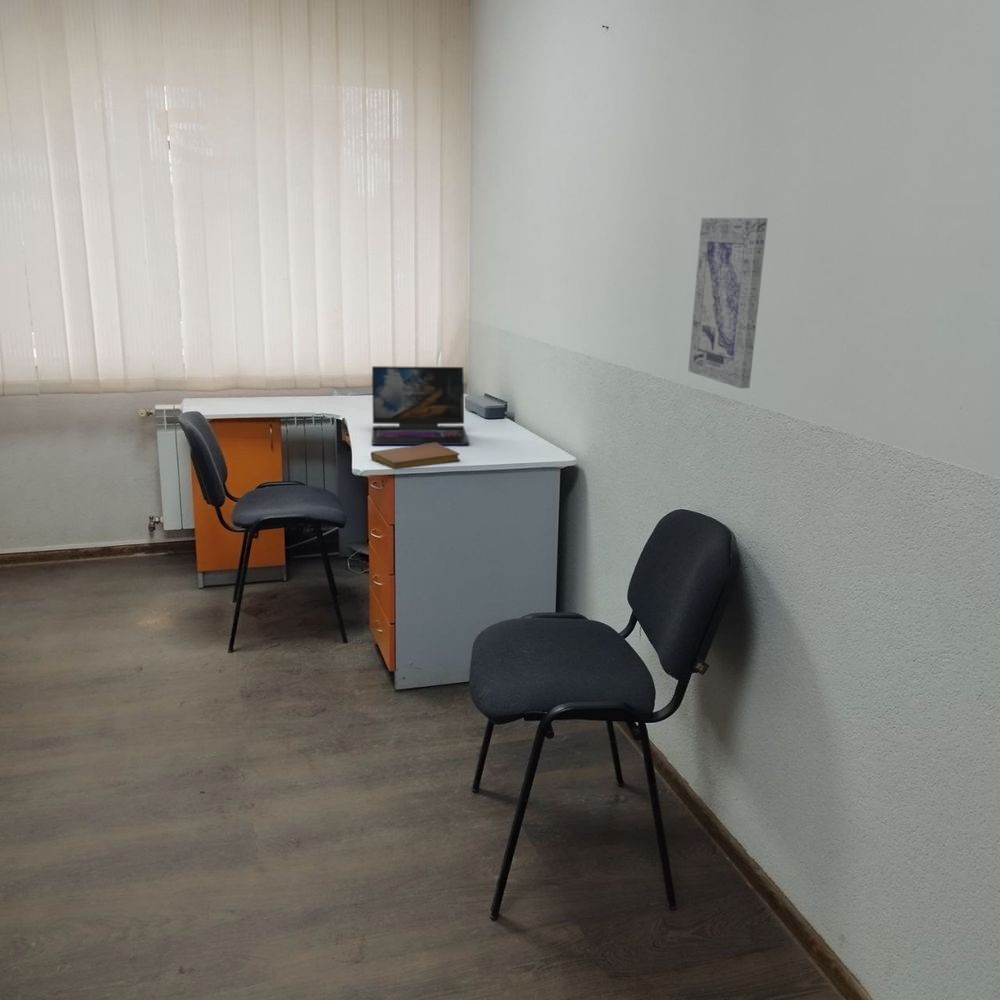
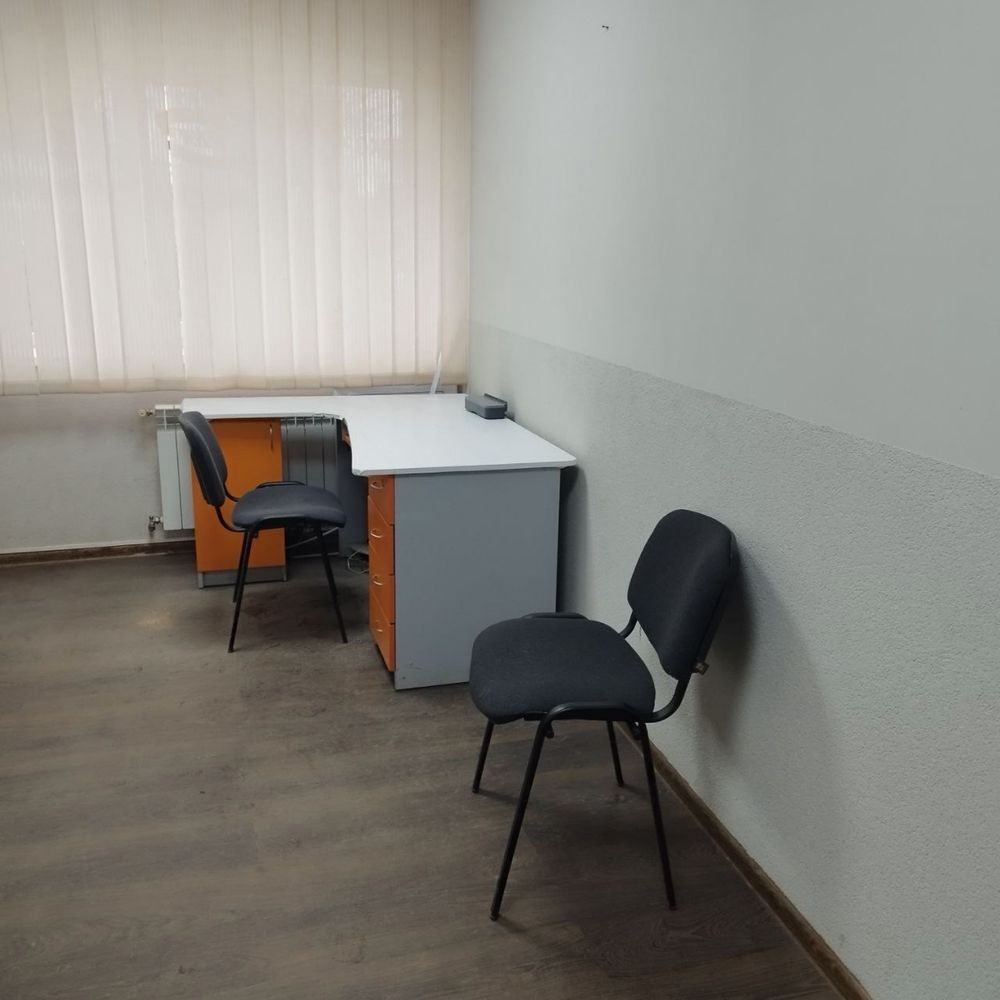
- notebook [370,443,461,470]
- wall art [687,217,769,389]
- laptop [371,365,470,446]
